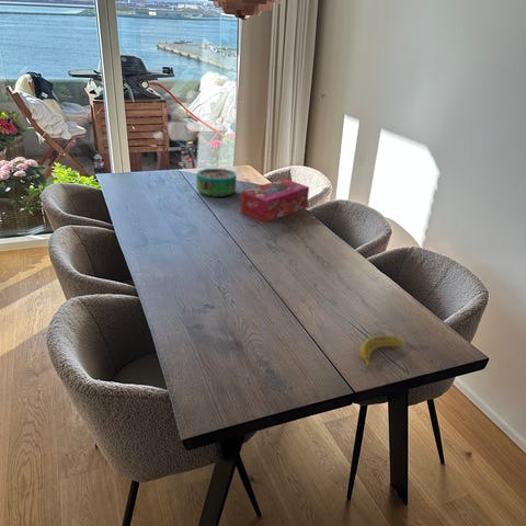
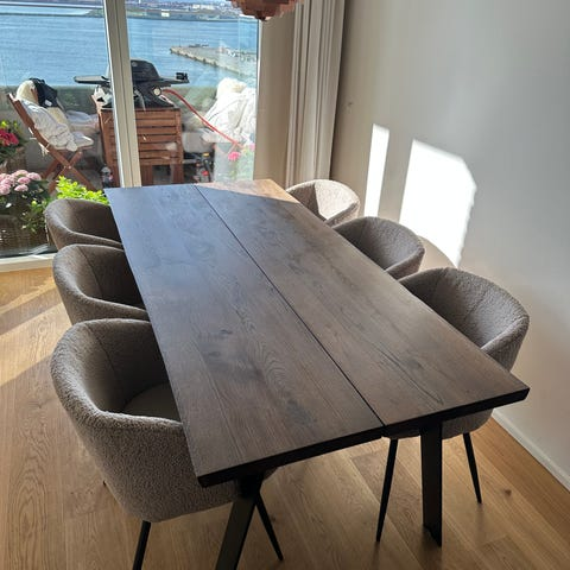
- tissue box [240,178,310,224]
- decorative bowl [195,168,238,198]
- banana [358,334,404,369]
